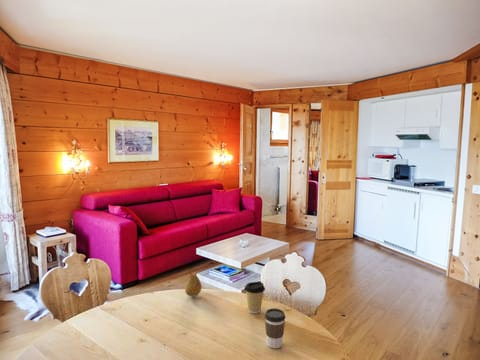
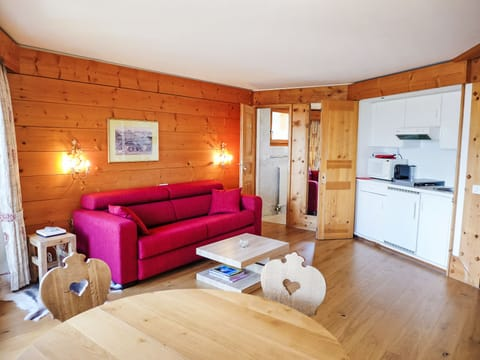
- coffee cup [243,281,266,314]
- coffee cup [264,307,286,349]
- fruit [184,269,203,298]
